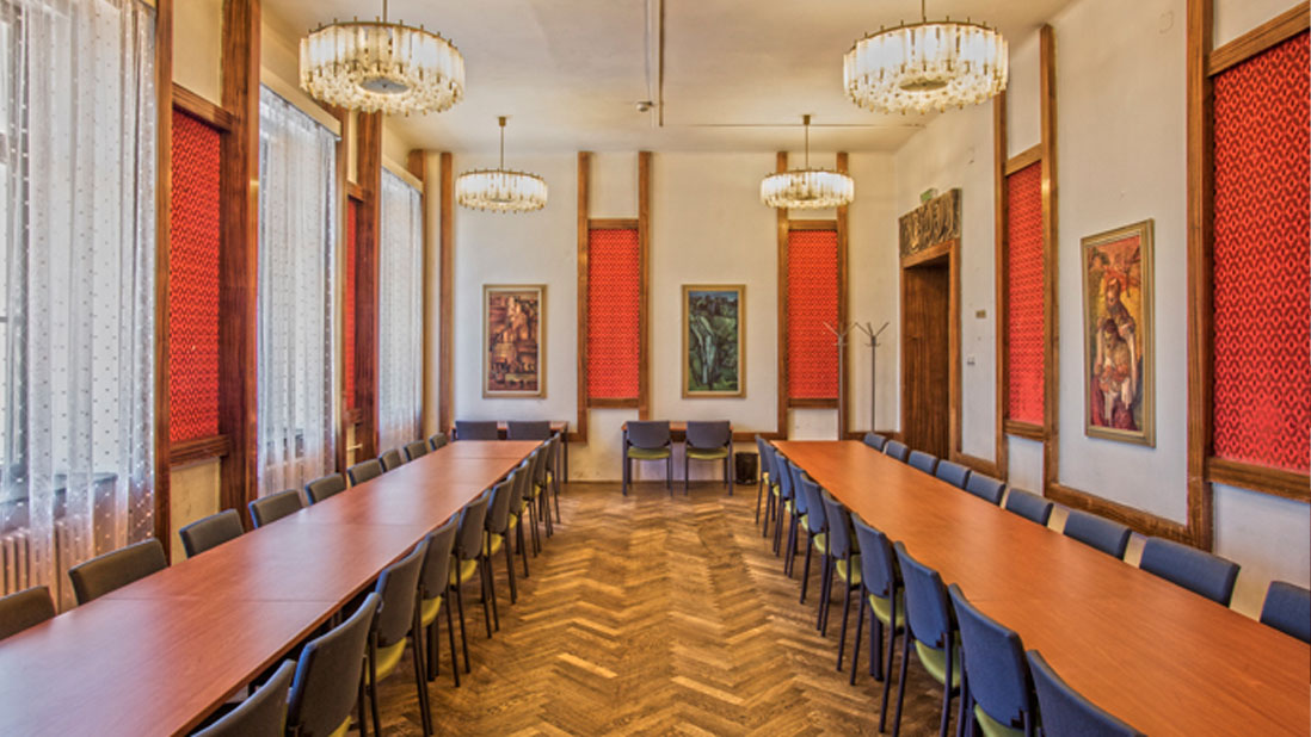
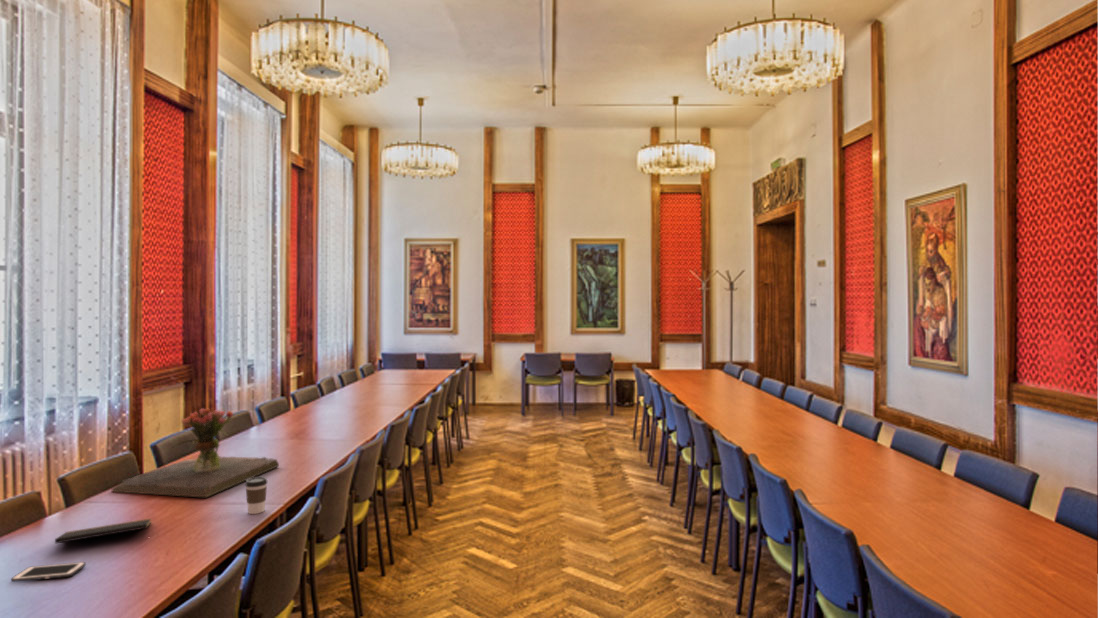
+ notepad [54,517,152,545]
+ cell phone [10,561,87,583]
+ flower arrangement [111,407,280,499]
+ coffee cup [244,476,268,515]
